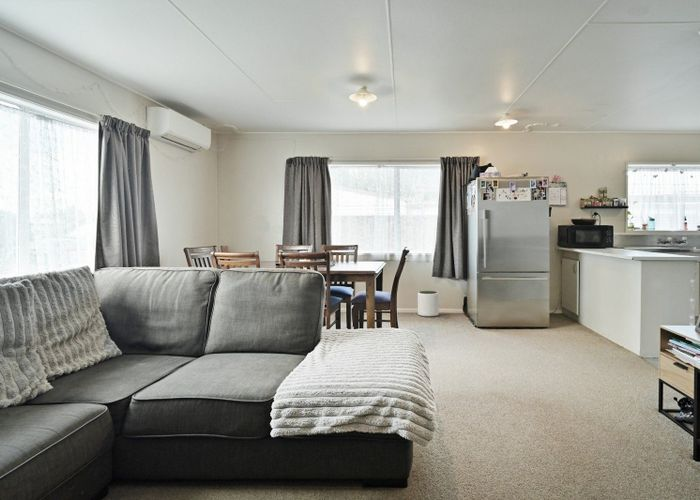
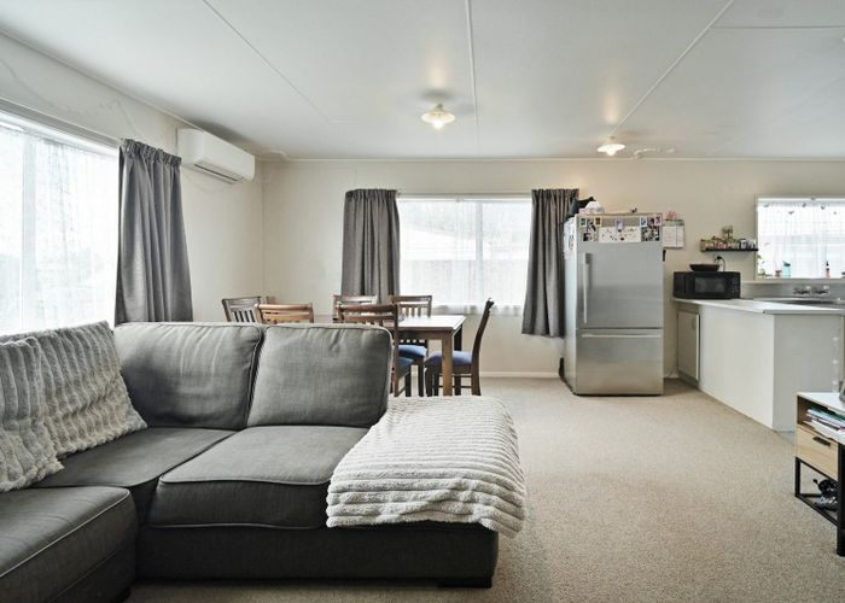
- plant pot [417,290,440,318]
